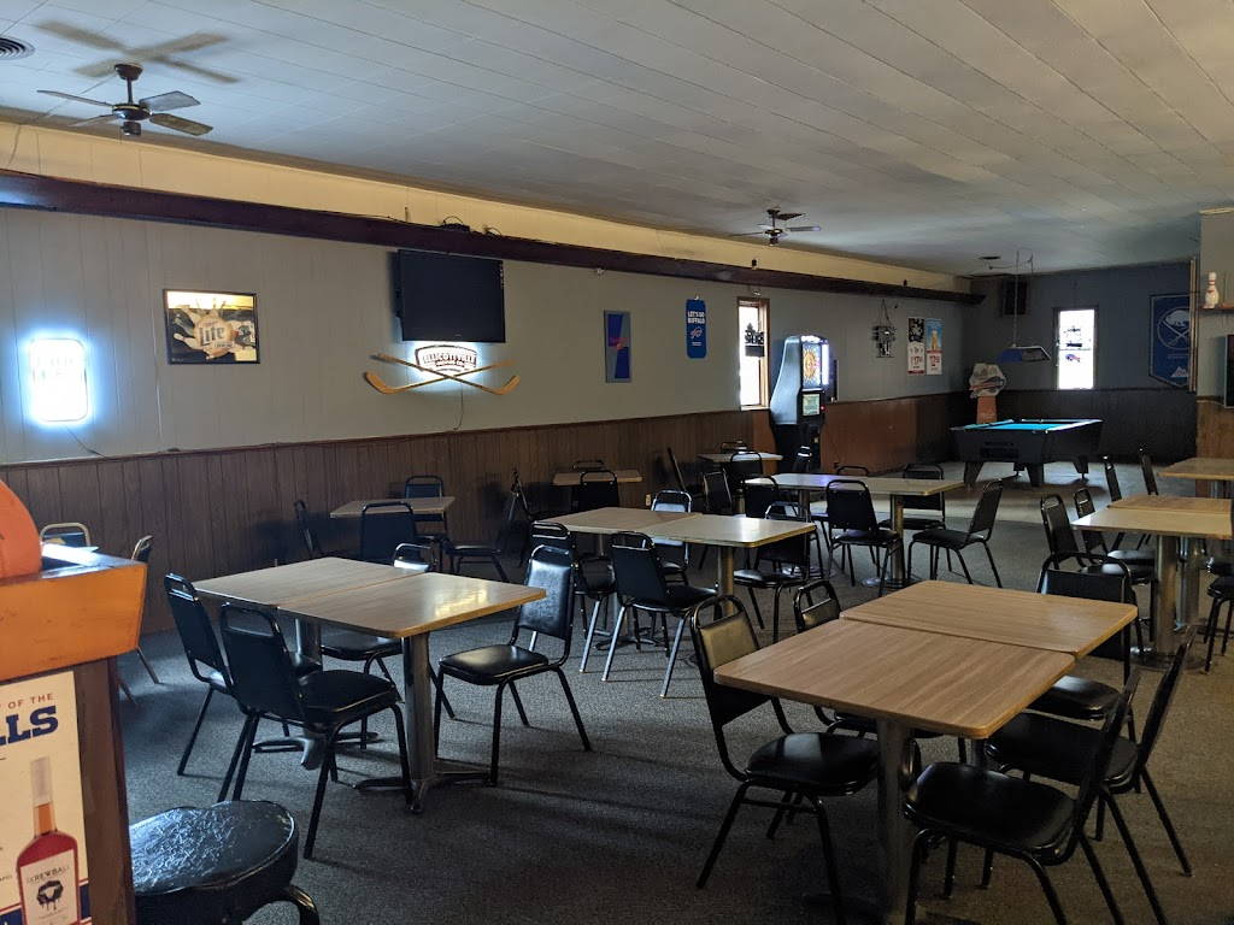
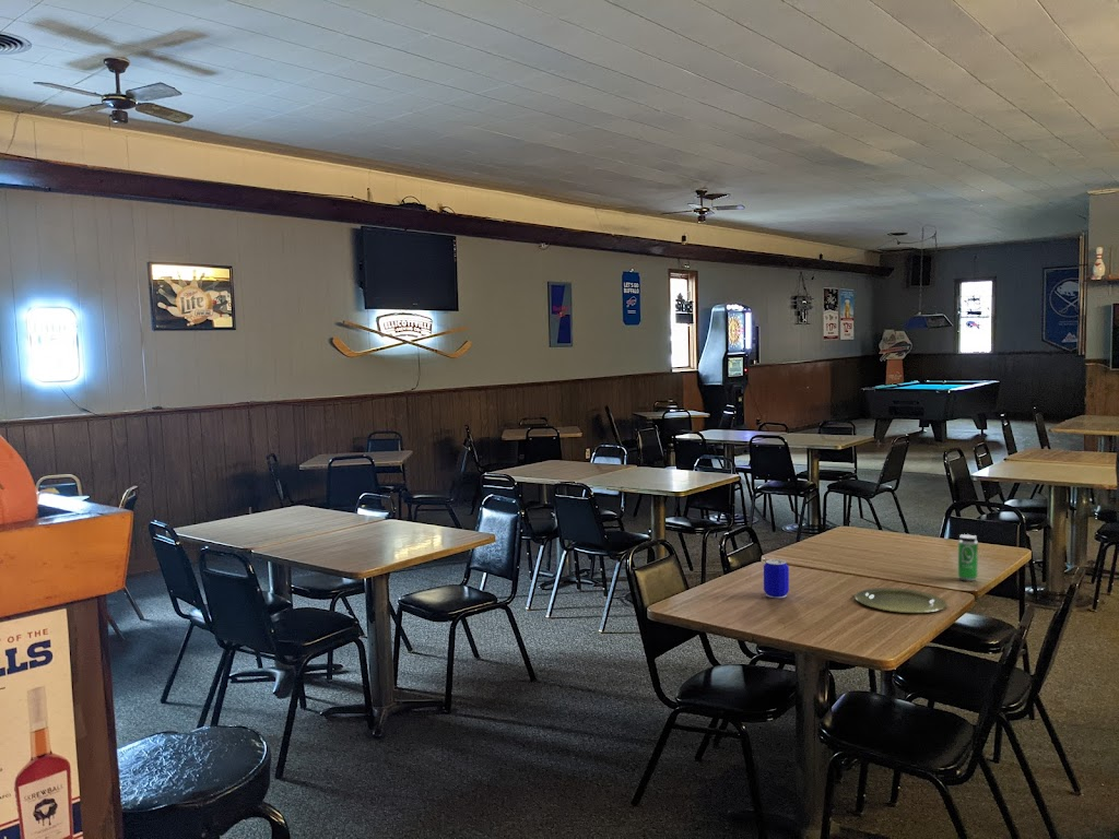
+ beer can [763,558,790,599]
+ beverage can [957,533,979,582]
+ plate [853,587,947,614]
